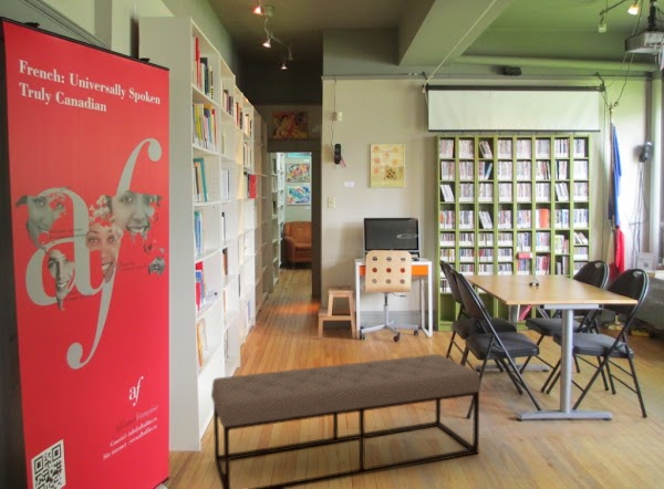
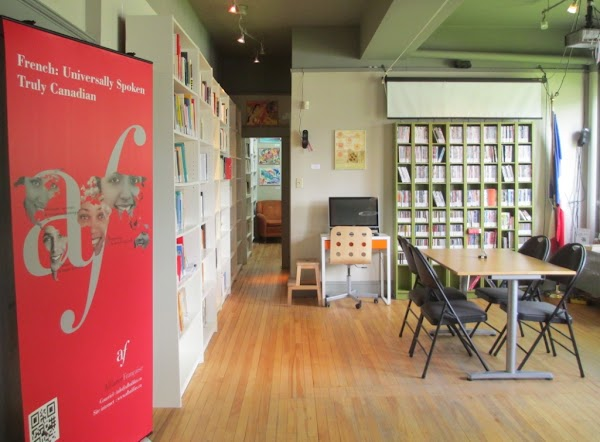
- bench [210,353,481,489]
